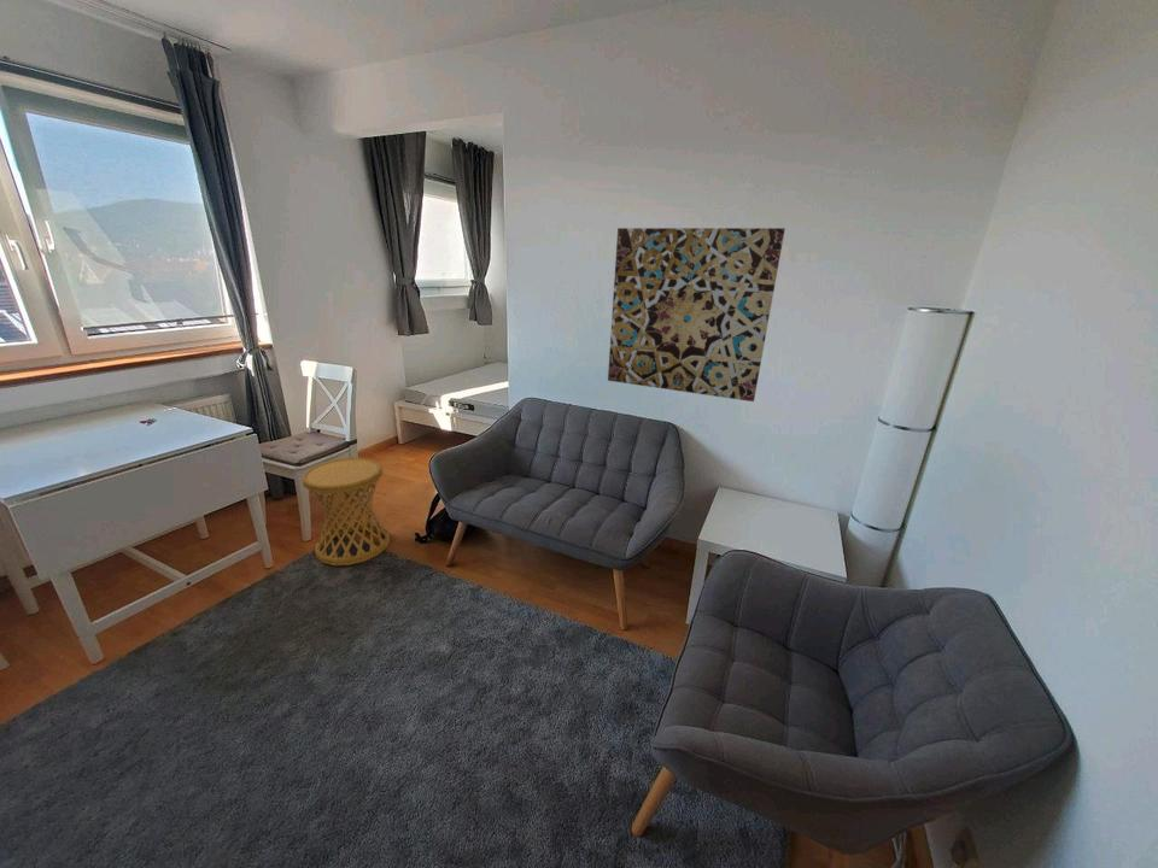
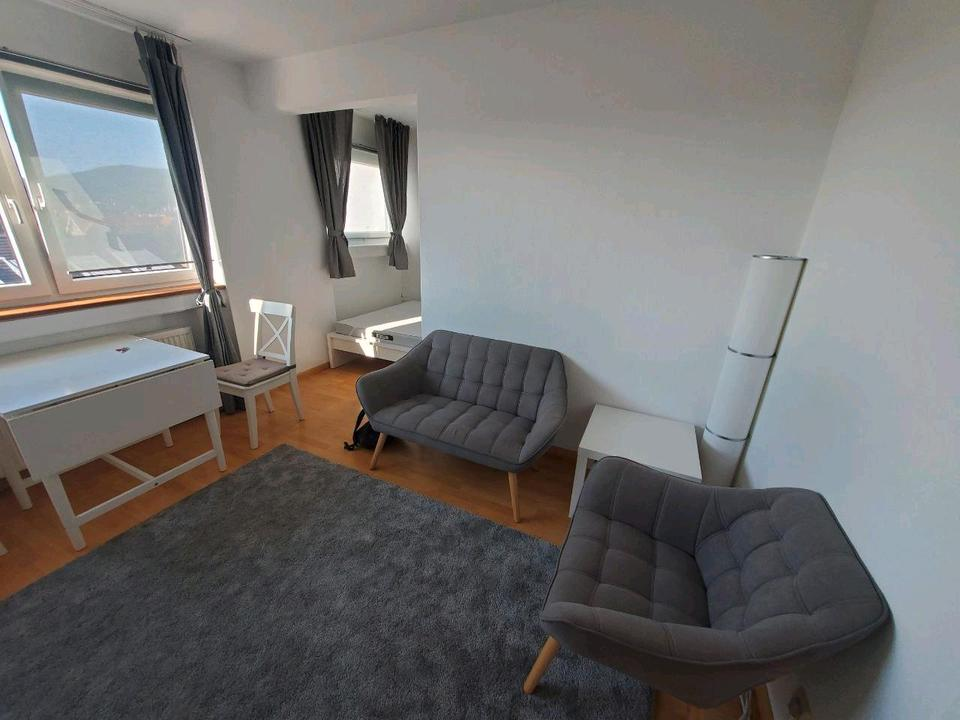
- side table [302,457,392,567]
- wall art [607,227,786,403]
